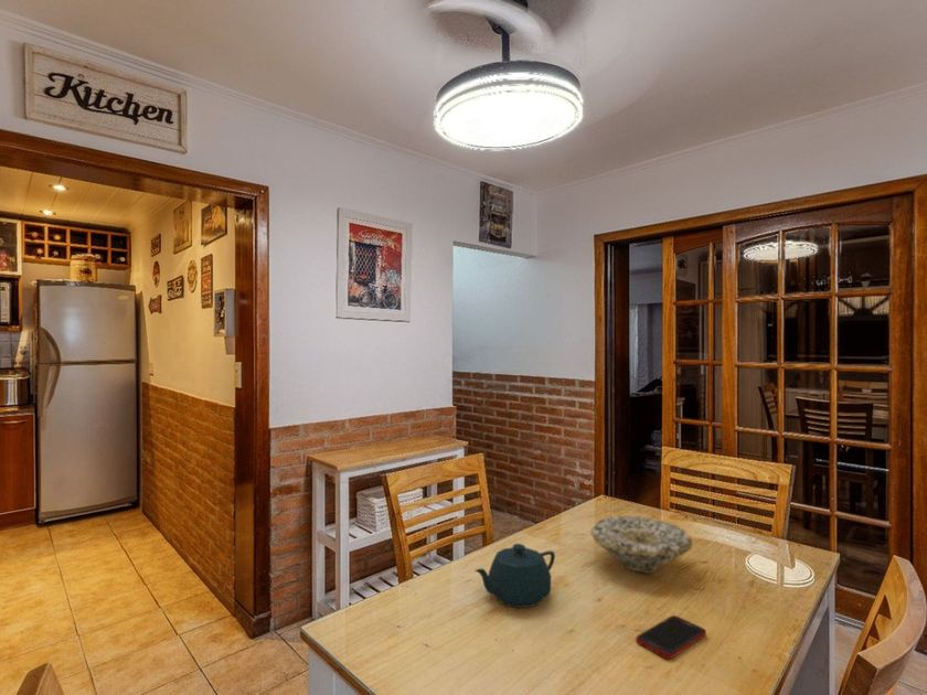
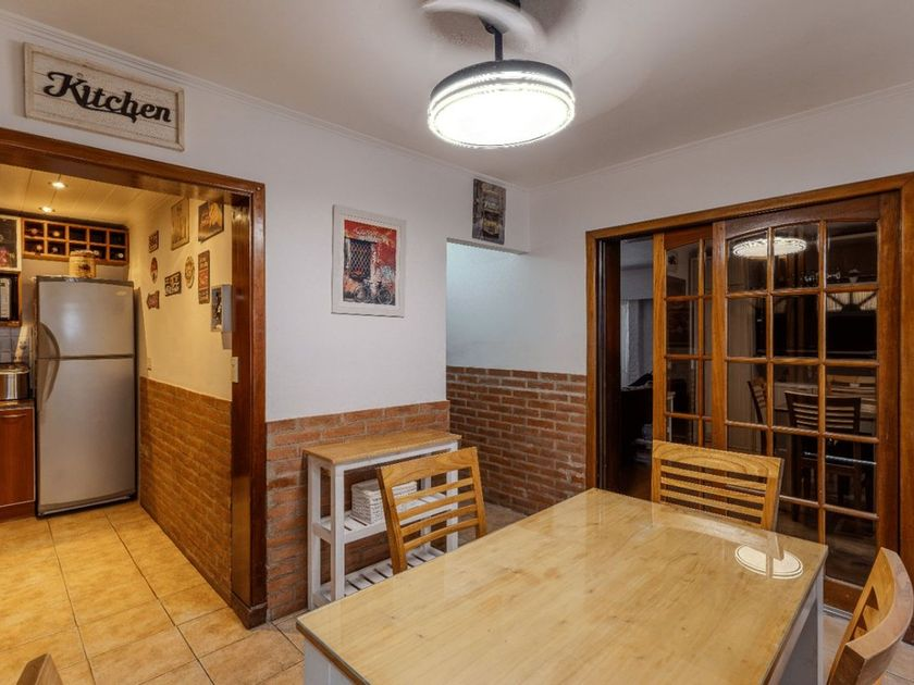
- bowl [590,515,693,575]
- cell phone [635,614,707,660]
- teapot [473,543,556,609]
